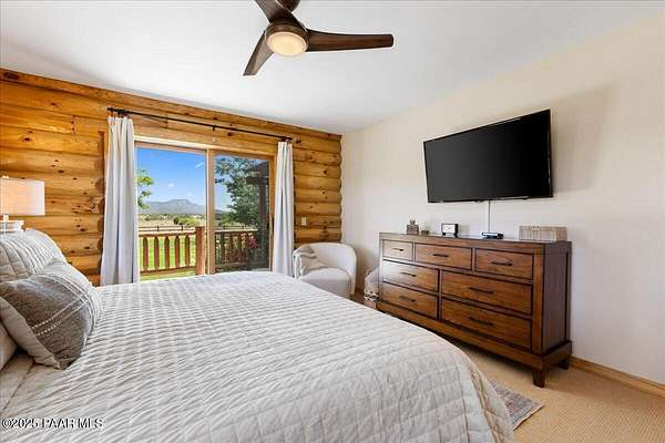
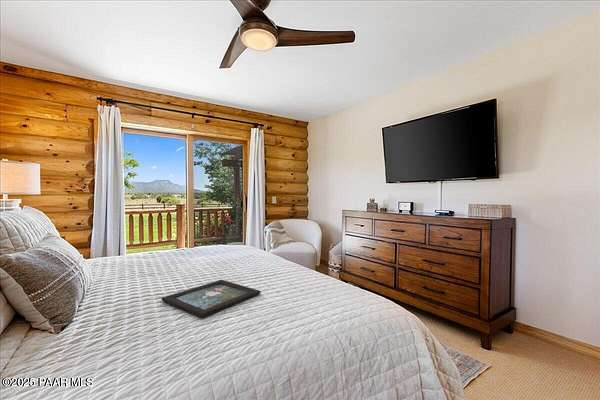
+ decorative tray [160,279,262,319]
